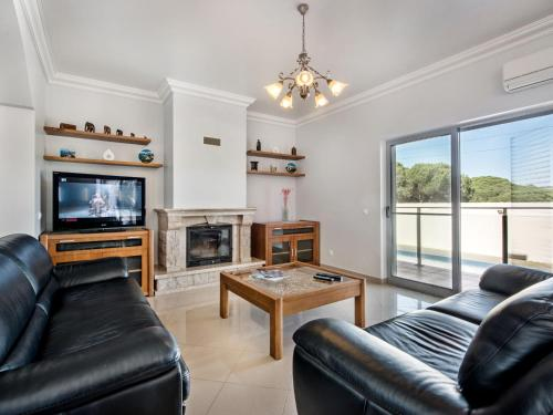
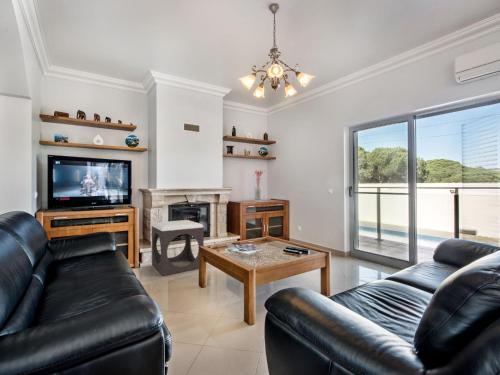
+ footstool [151,219,205,277]
